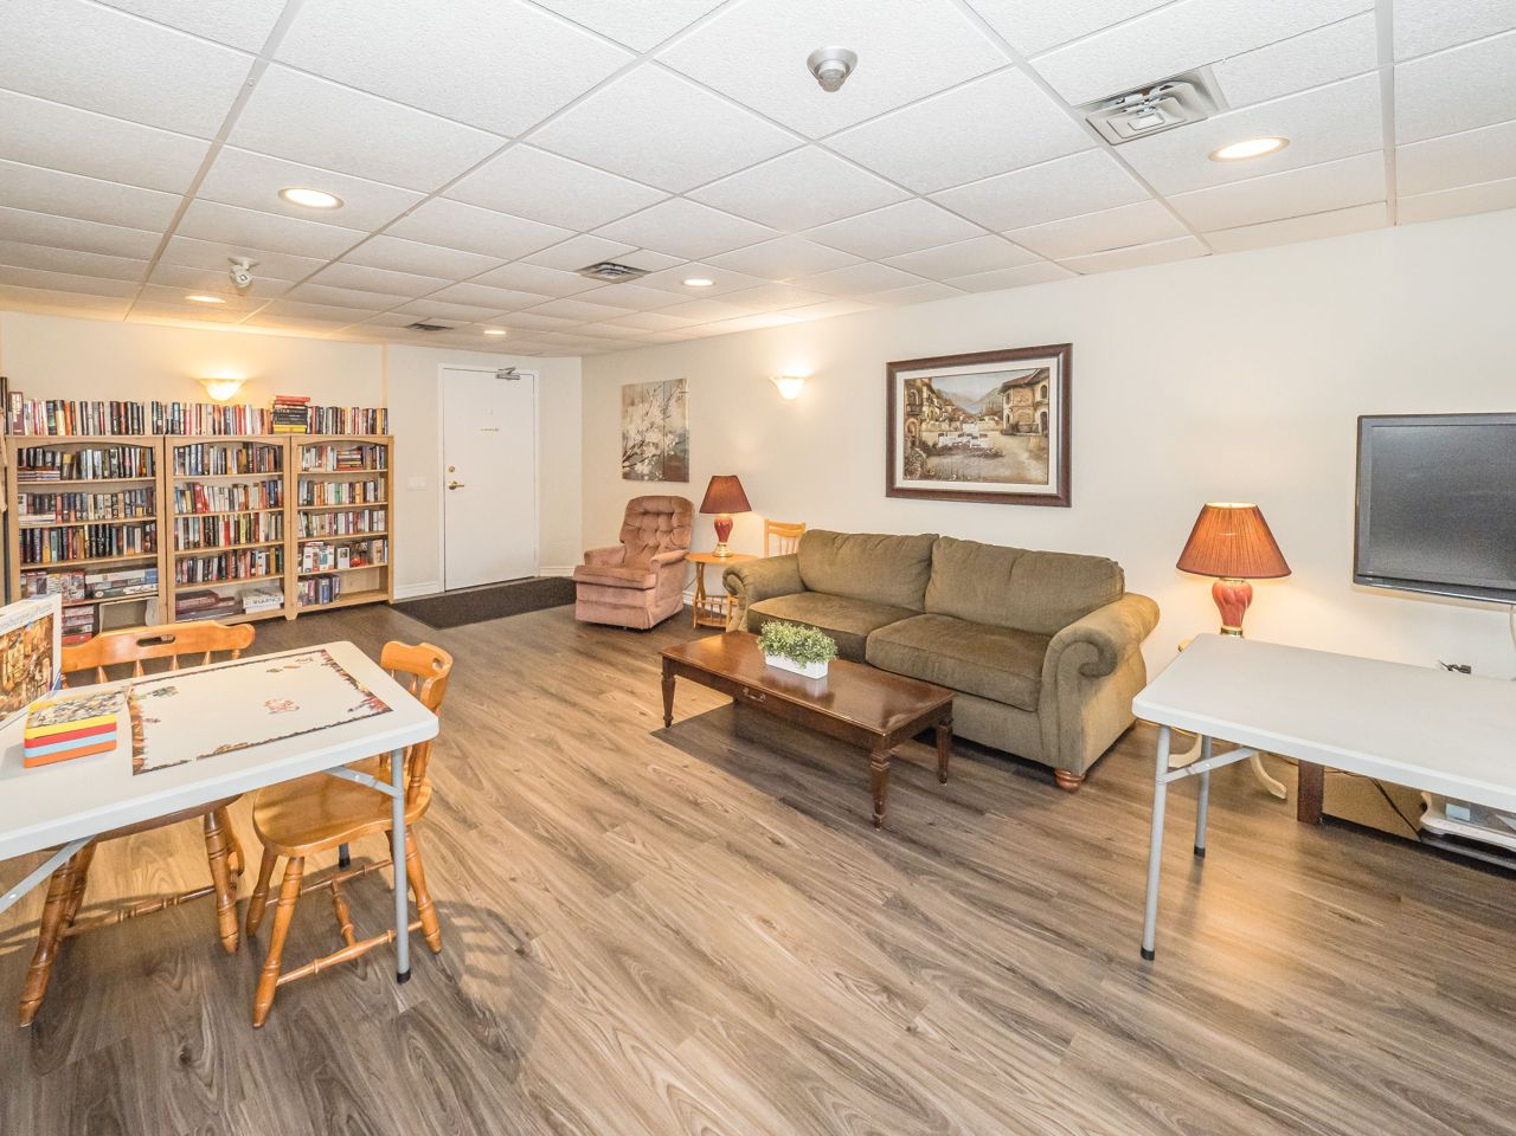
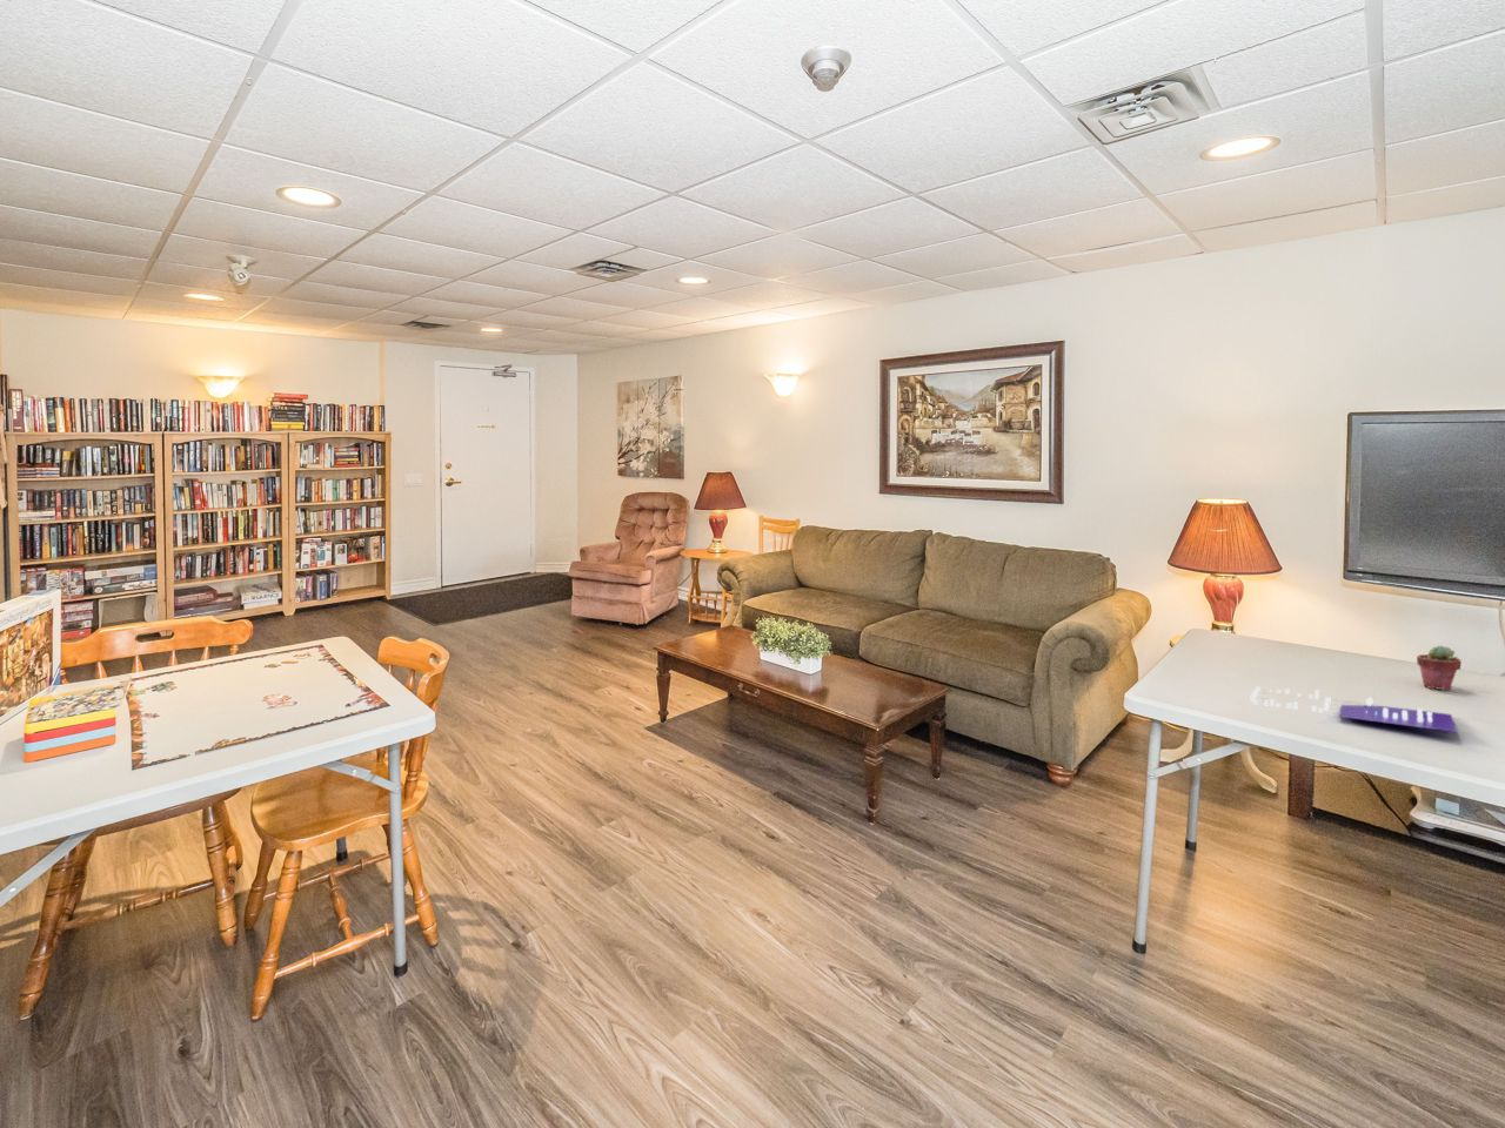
+ potted succulent [1416,643,1461,691]
+ board game [1249,685,1459,733]
